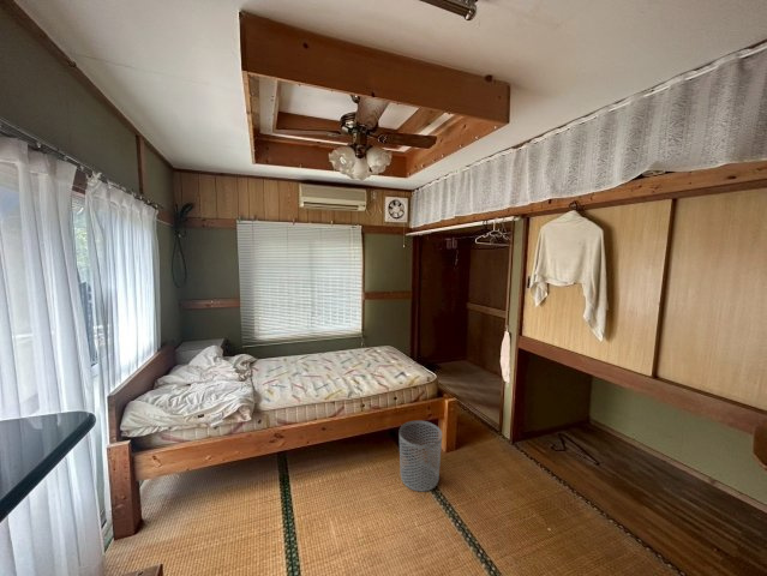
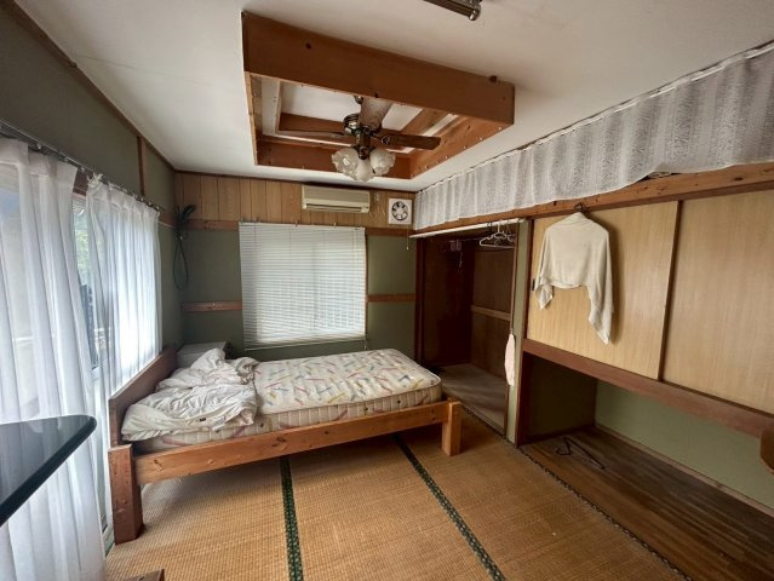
- waste bin [399,420,443,492]
